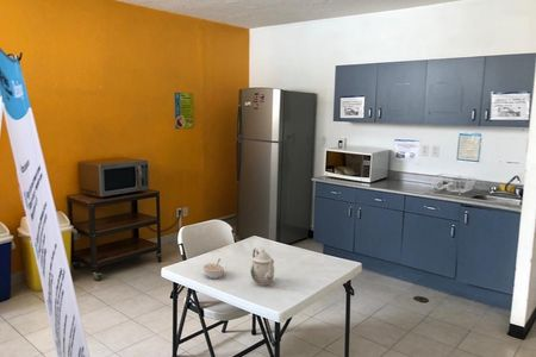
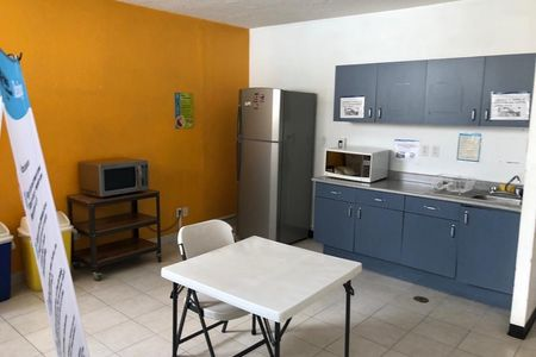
- legume [201,258,228,280]
- teapot [249,248,275,287]
